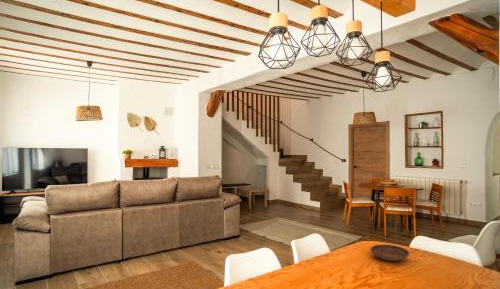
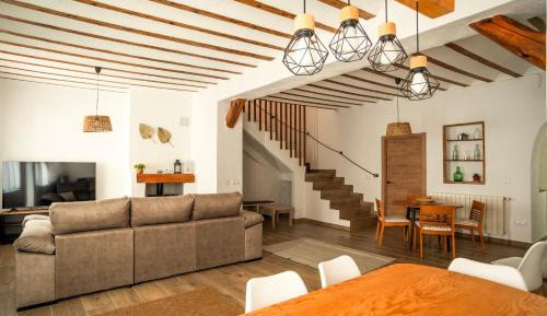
- bowl [369,244,411,262]
